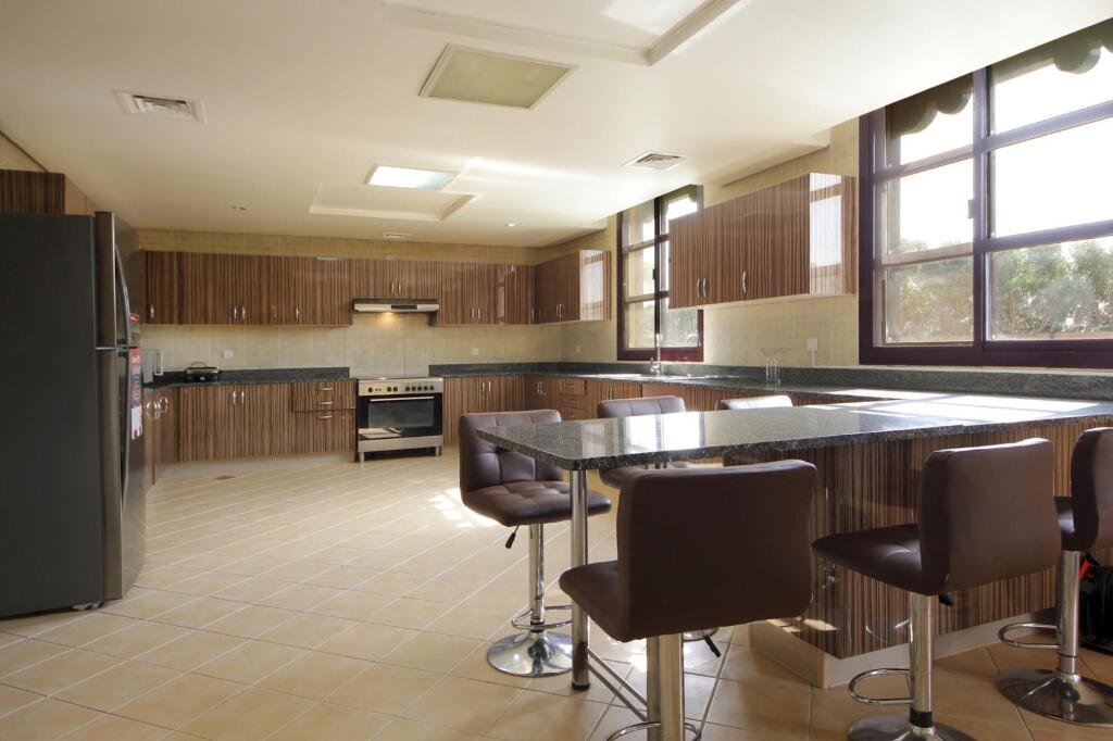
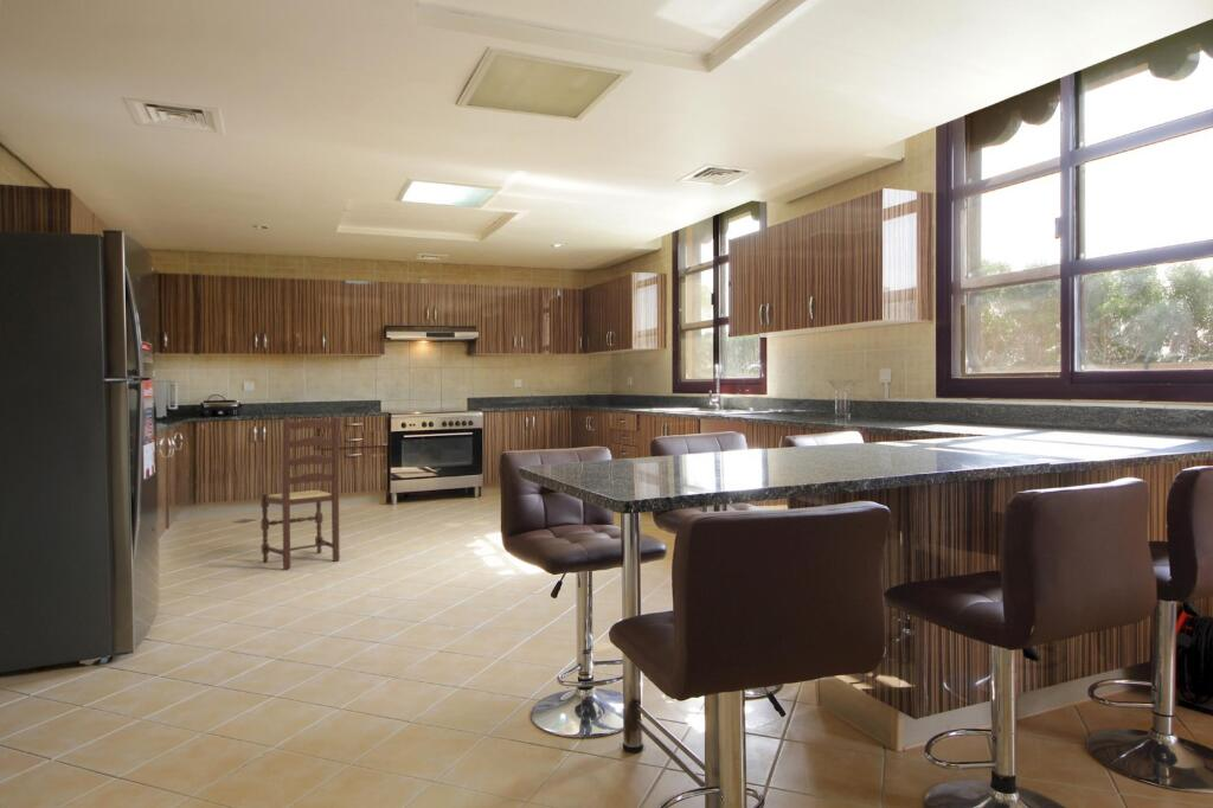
+ dining chair [259,416,341,570]
